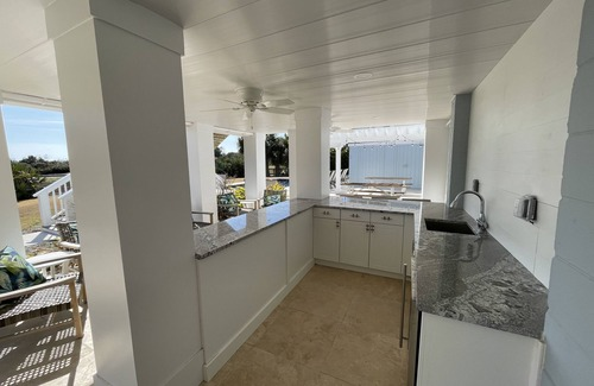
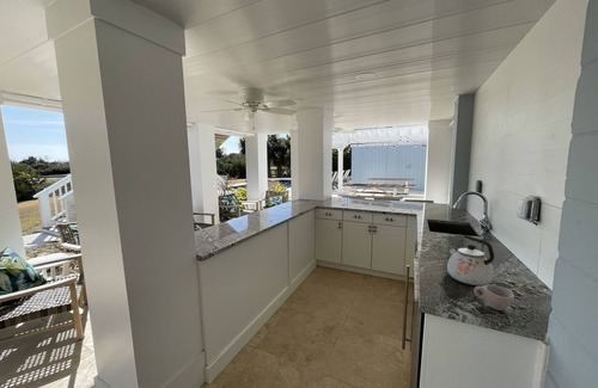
+ cup [472,284,515,312]
+ kettle [446,234,495,287]
